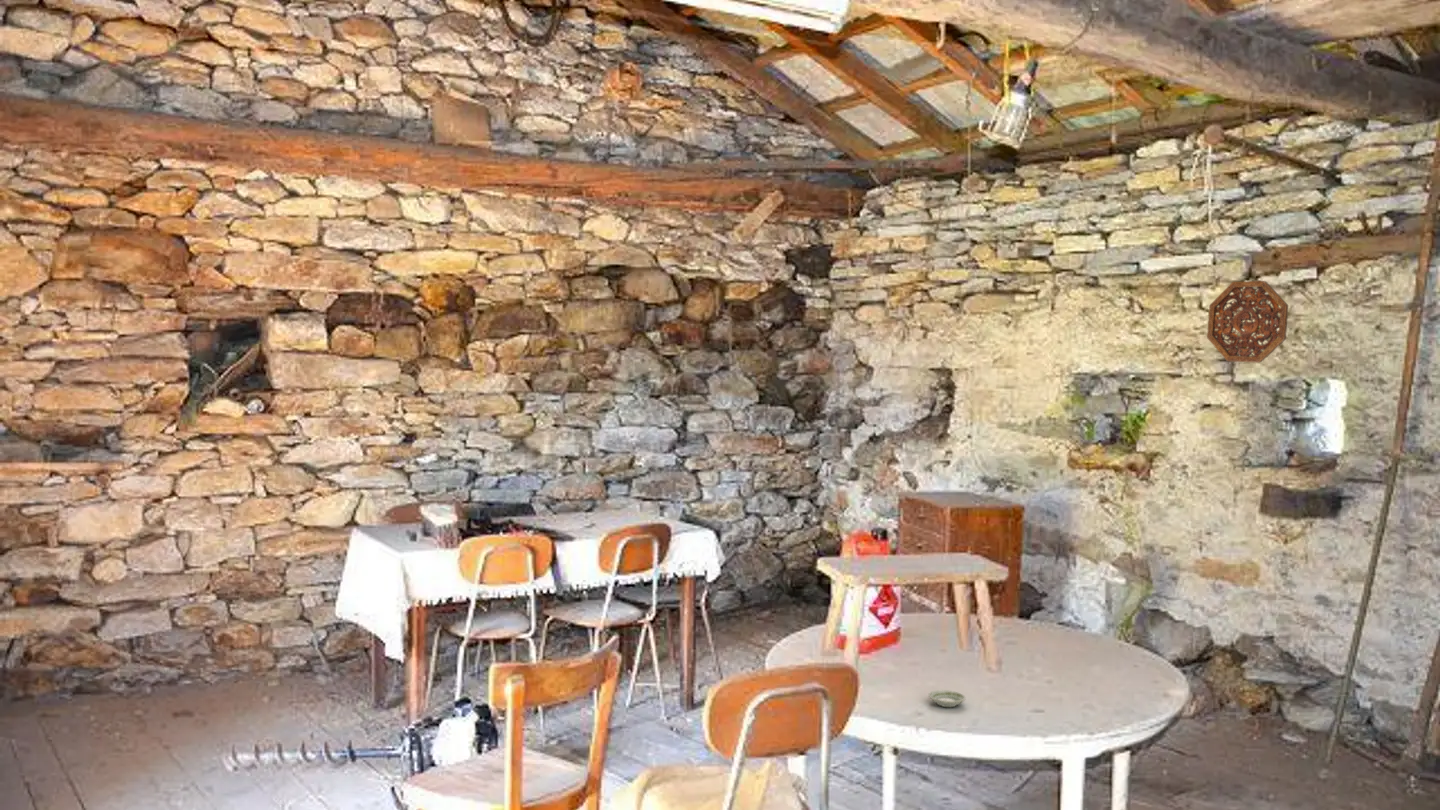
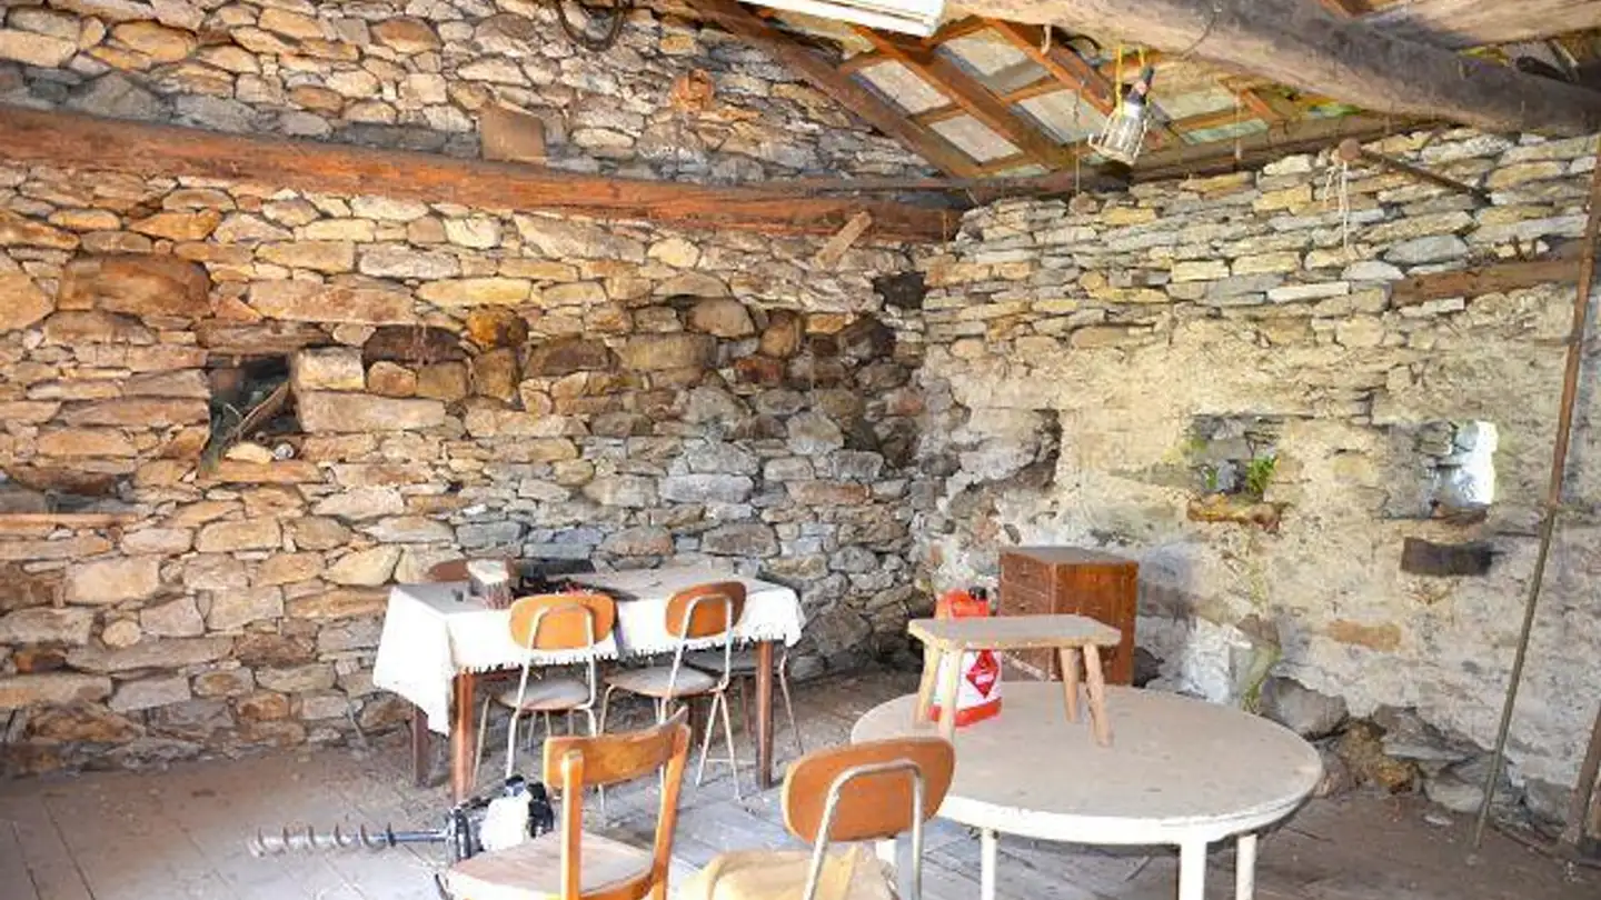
- decorative platter [1206,280,1289,364]
- saucer [927,689,967,708]
